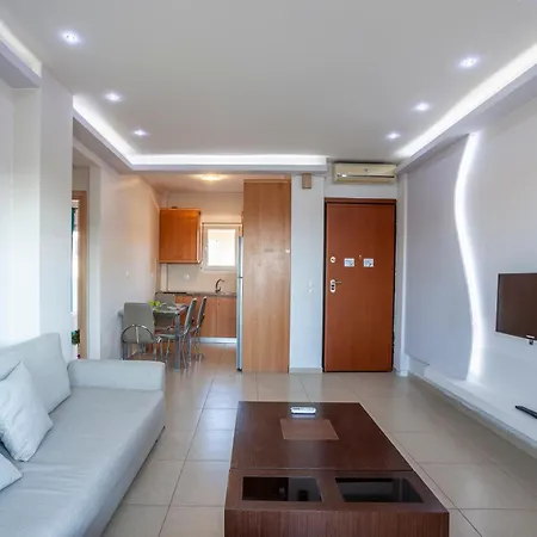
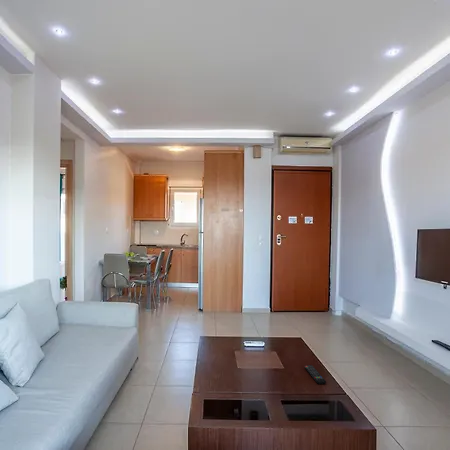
+ remote control [303,364,327,385]
